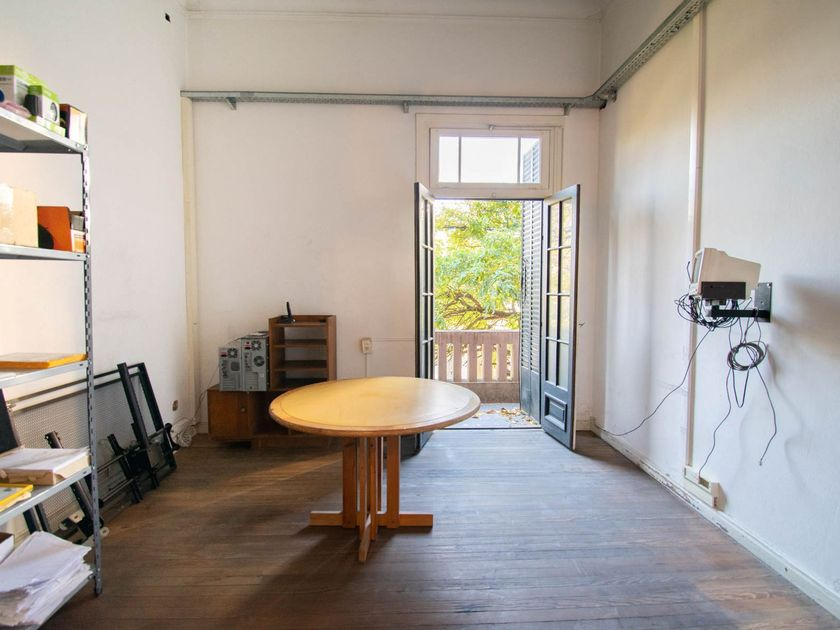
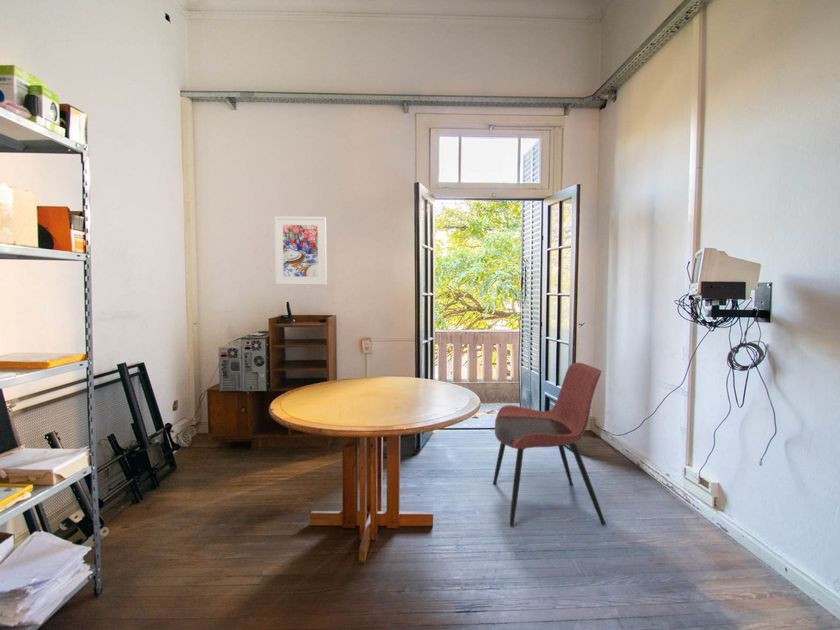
+ dining chair [492,362,607,527]
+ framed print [273,215,328,286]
